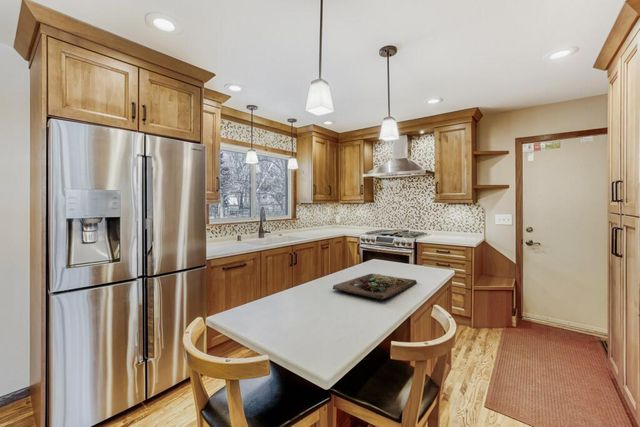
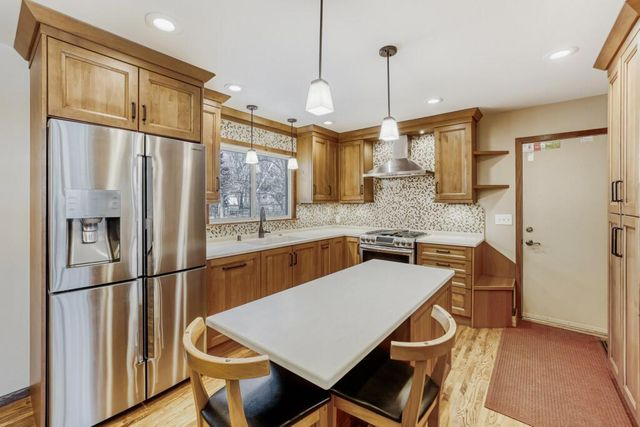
- cutting board [332,273,418,301]
